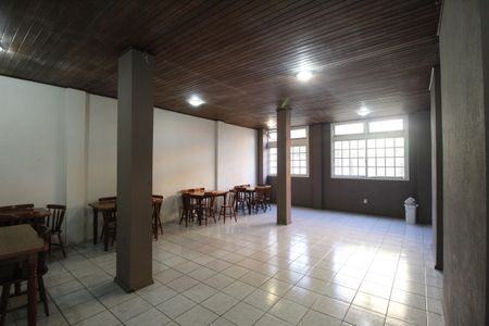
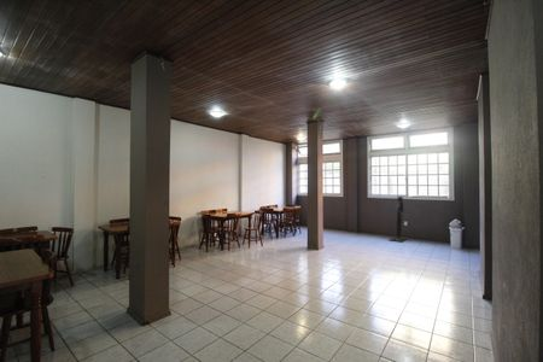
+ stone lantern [387,195,409,244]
